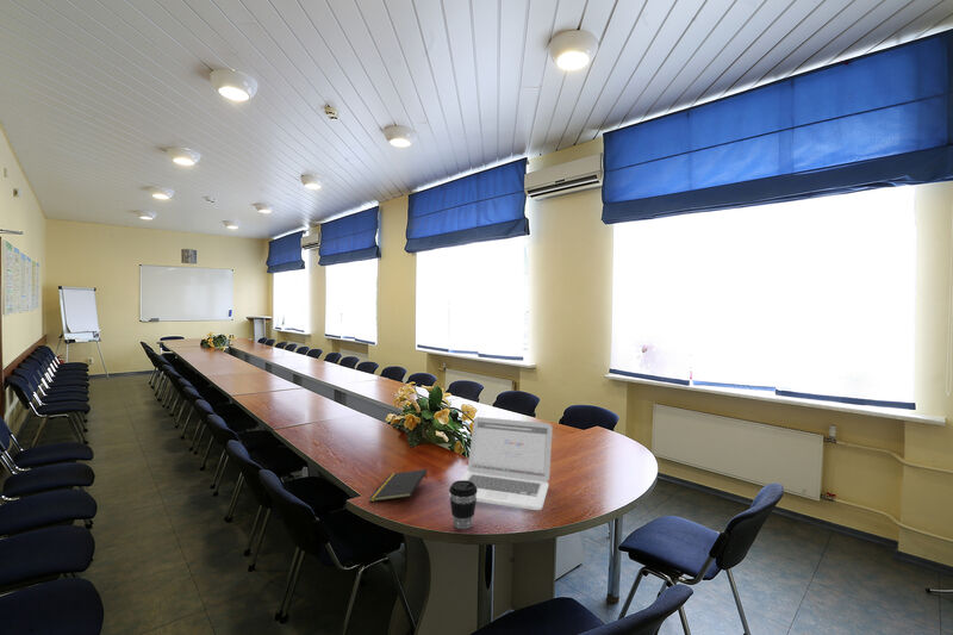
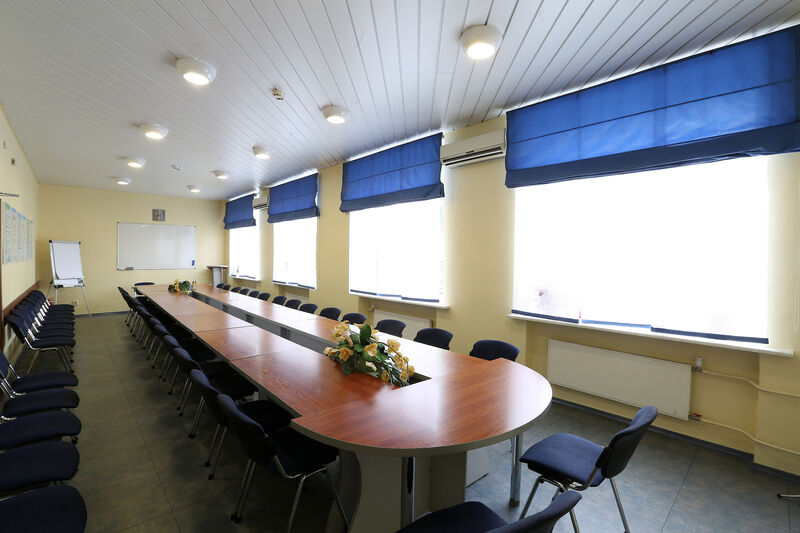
- laptop [448,416,553,511]
- notepad [368,468,428,503]
- coffee cup [448,479,478,530]
